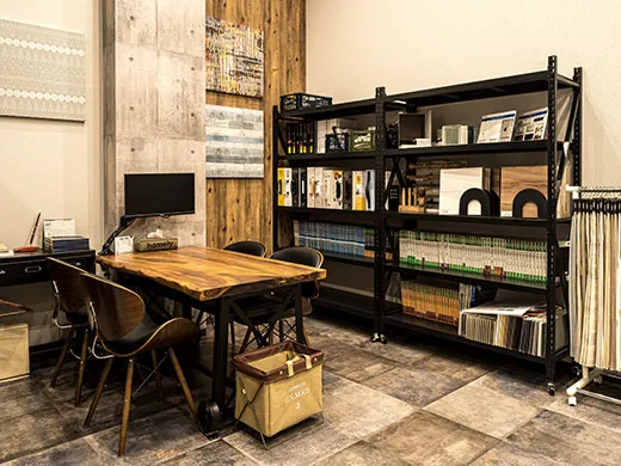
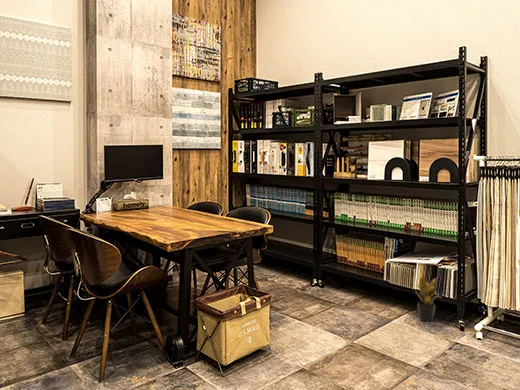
+ potted plant [414,274,441,322]
